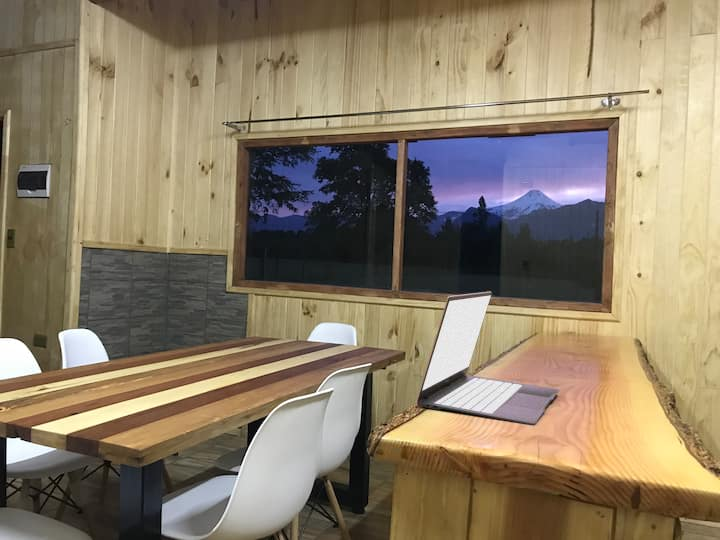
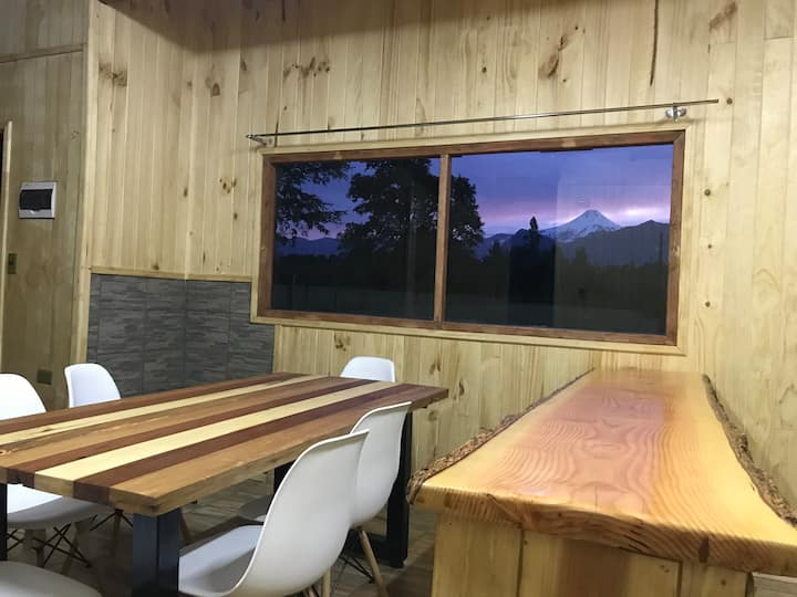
- laptop [415,291,560,426]
